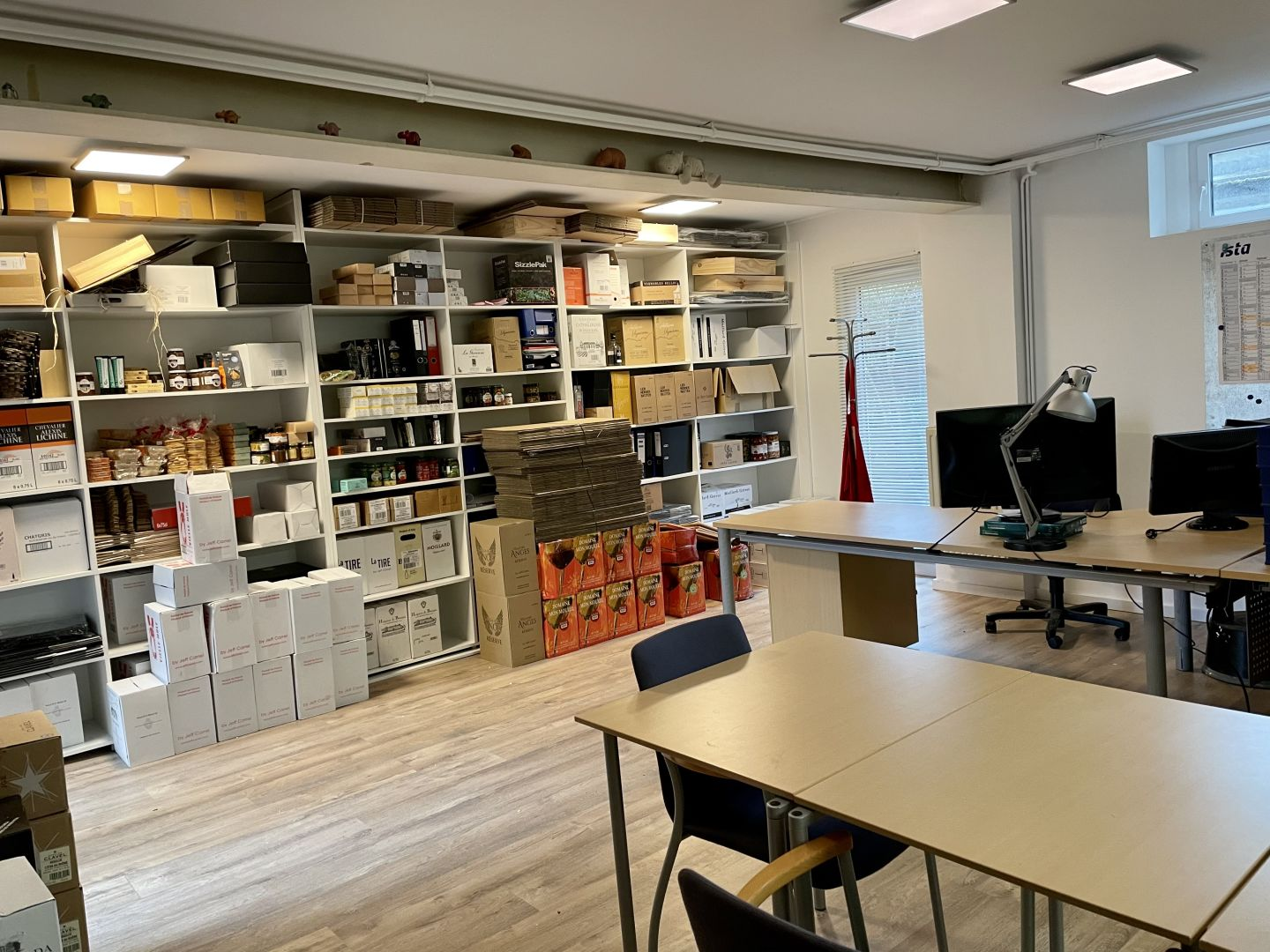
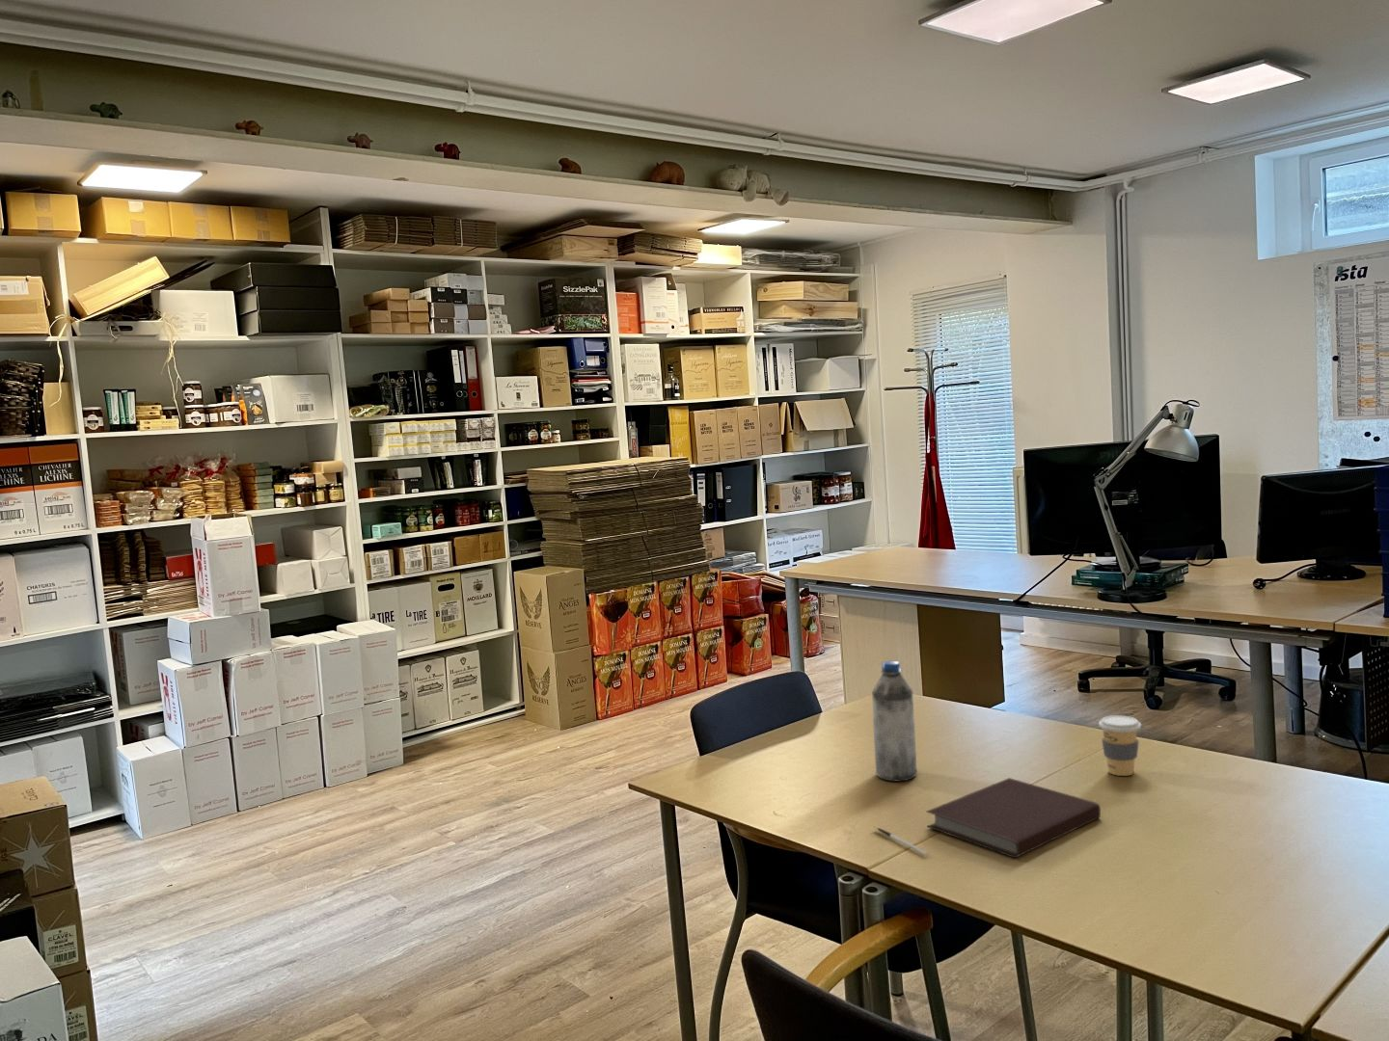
+ water bottle [871,660,919,783]
+ coffee cup [1098,714,1142,776]
+ notebook [925,776,1101,858]
+ pen [873,826,929,856]
